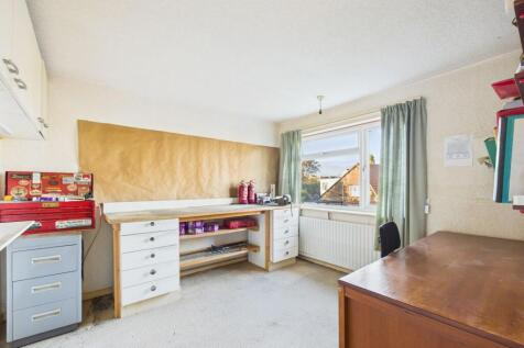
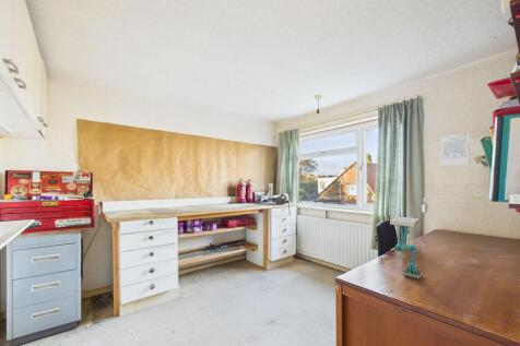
+ desk lamp [389,215,423,281]
